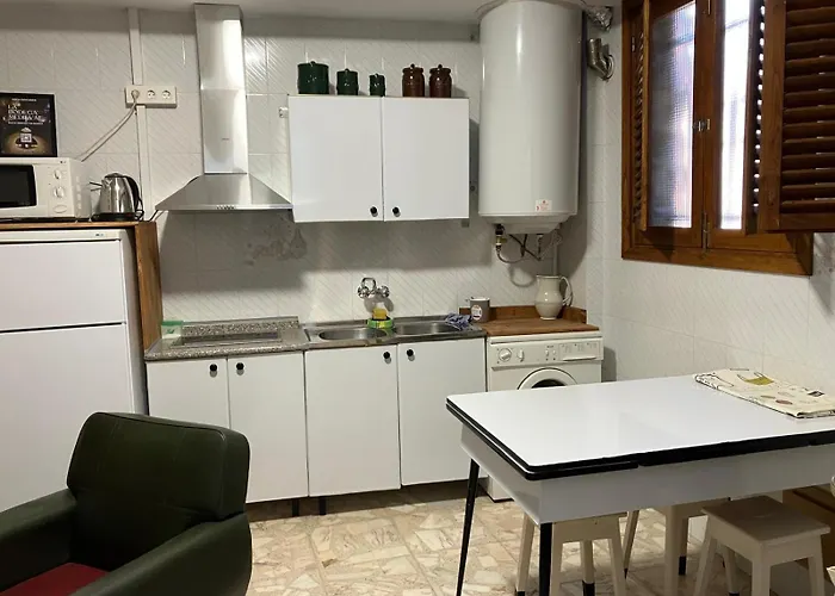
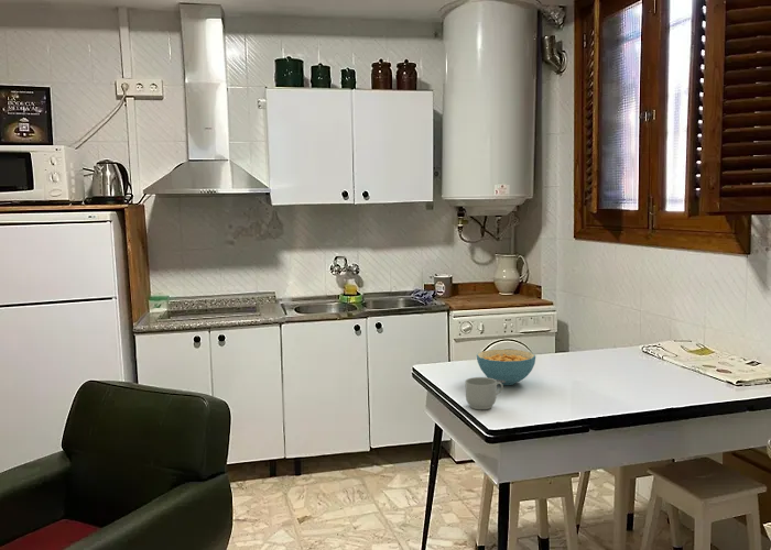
+ cereal bowl [476,349,536,386]
+ mug [464,376,504,410]
